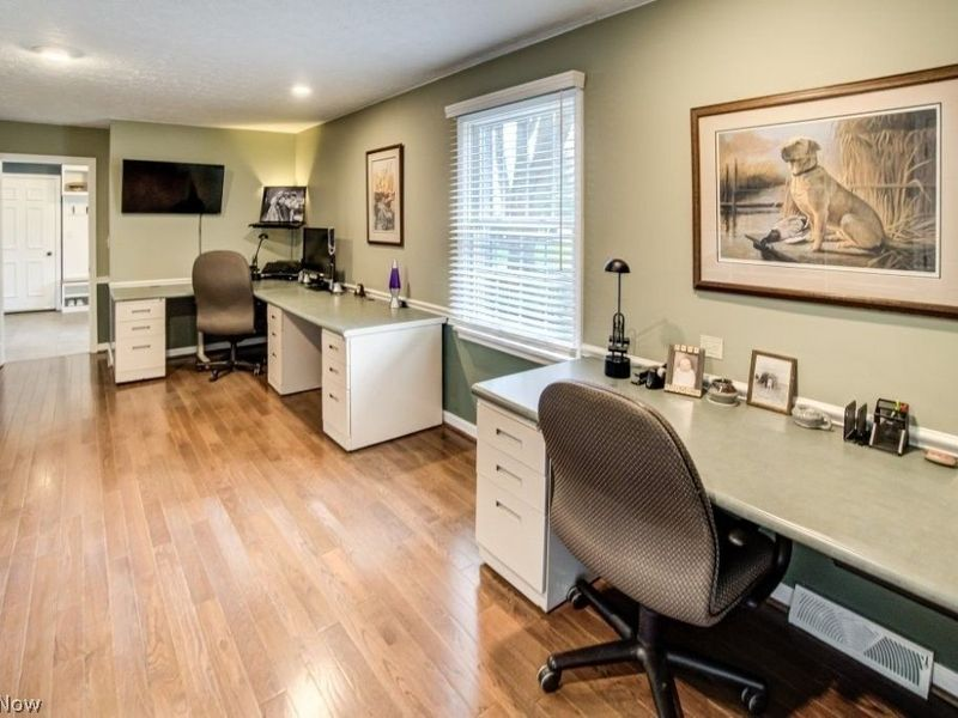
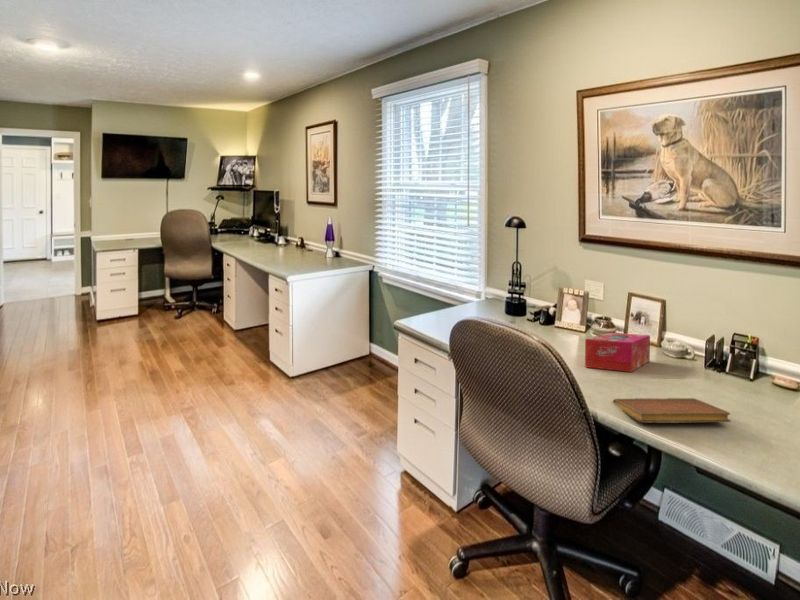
+ notebook [612,397,732,424]
+ tissue box [584,332,651,373]
